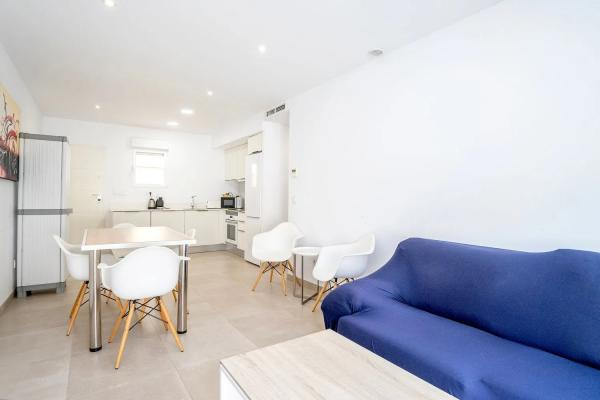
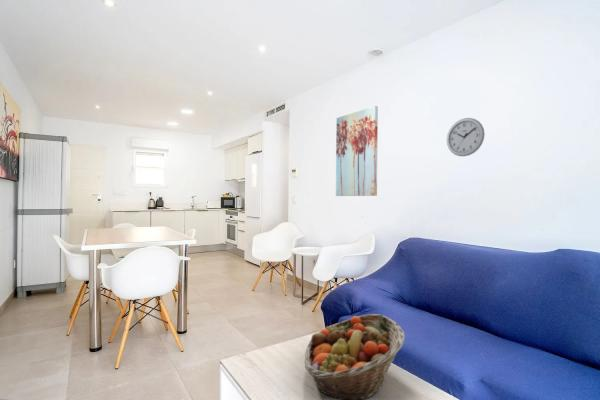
+ wall clock [446,117,486,157]
+ wall art [335,105,379,197]
+ fruit basket [304,313,406,400]
